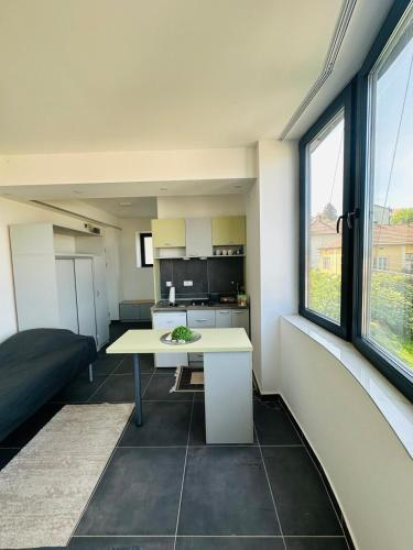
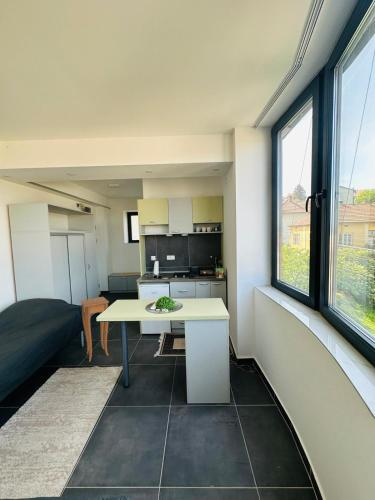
+ side table [80,296,110,363]
